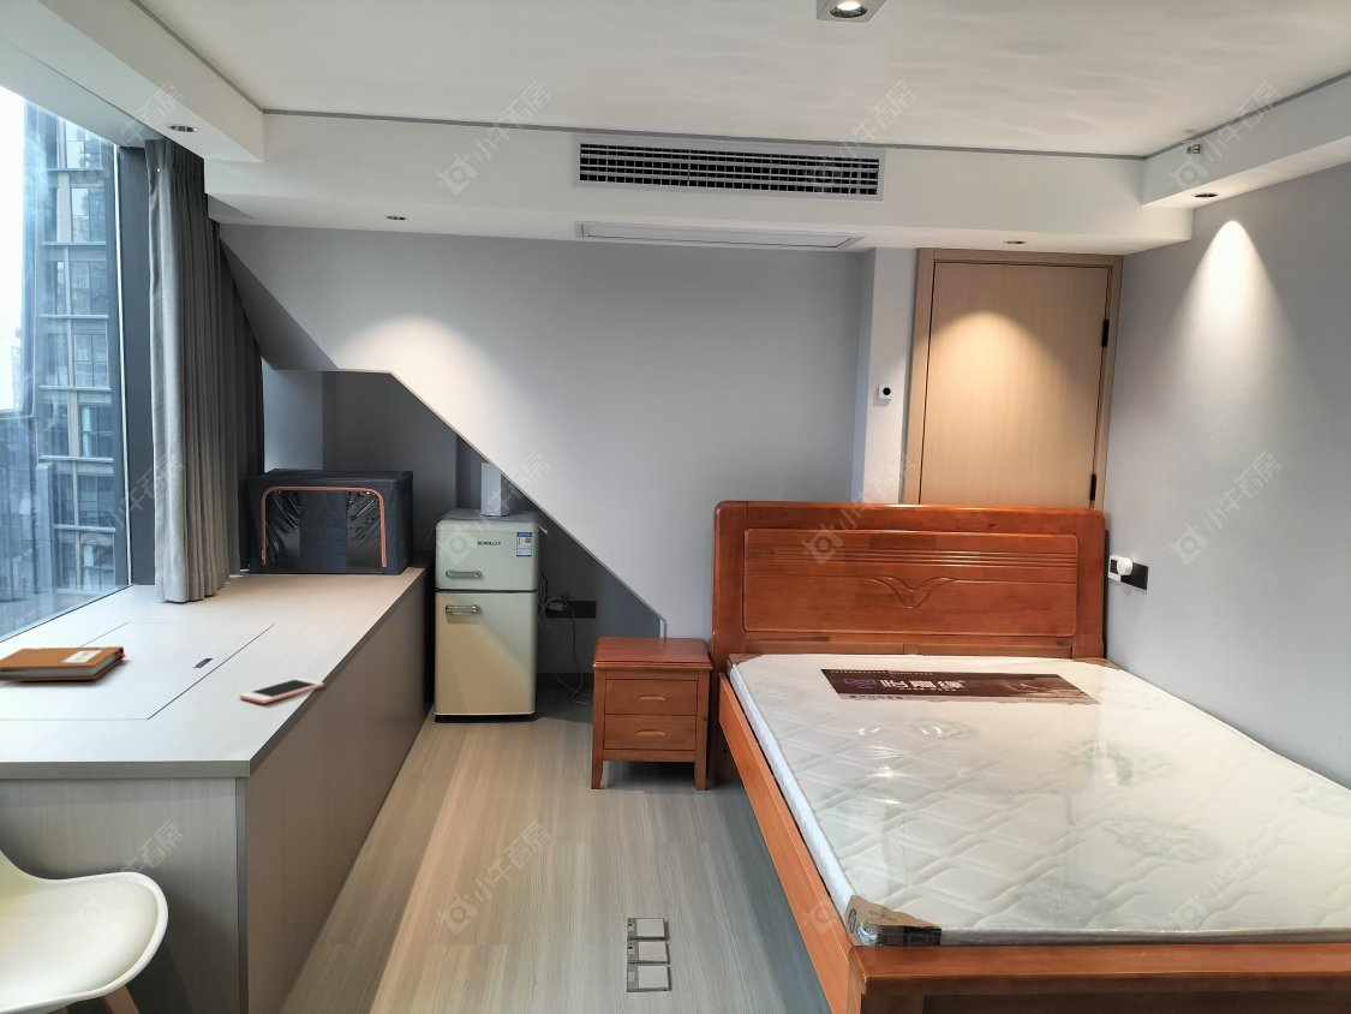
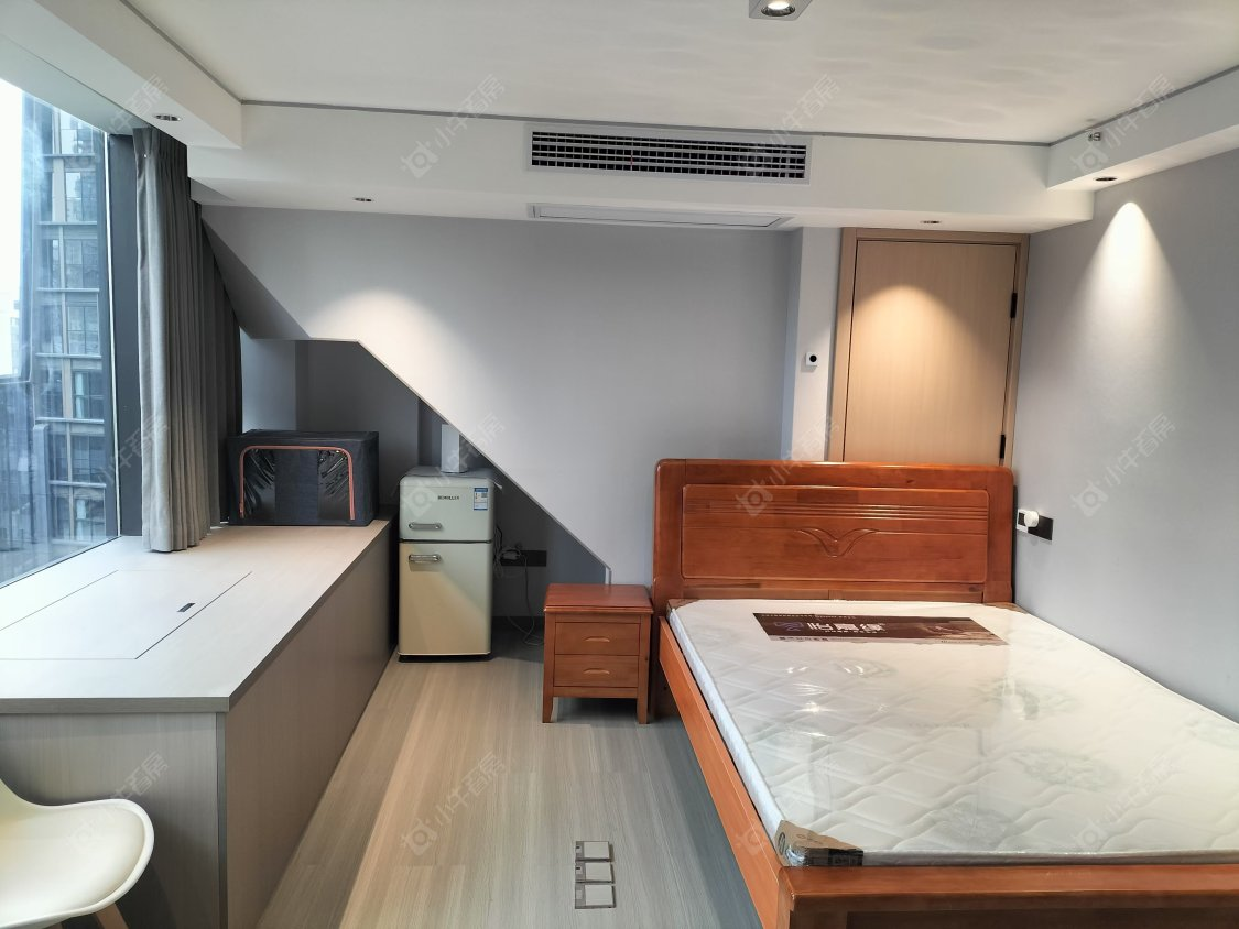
- notebook [0,645,127,682]
- cell phone [239,676,324,705]
